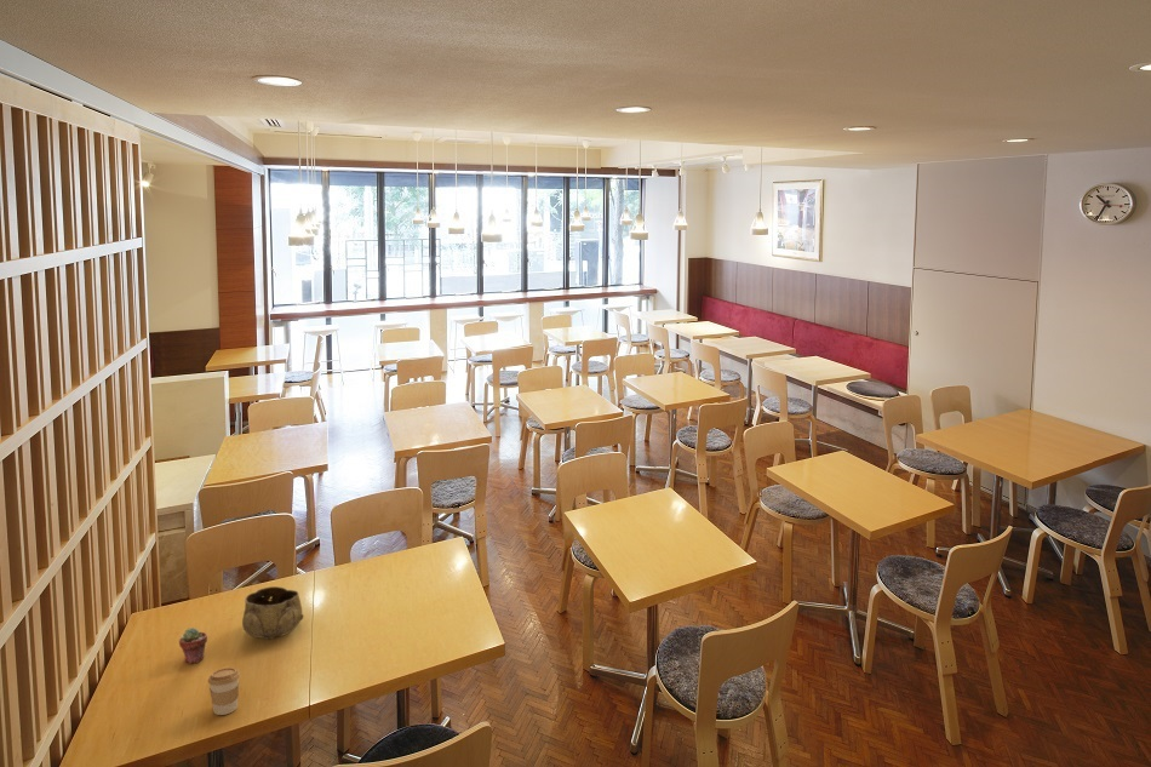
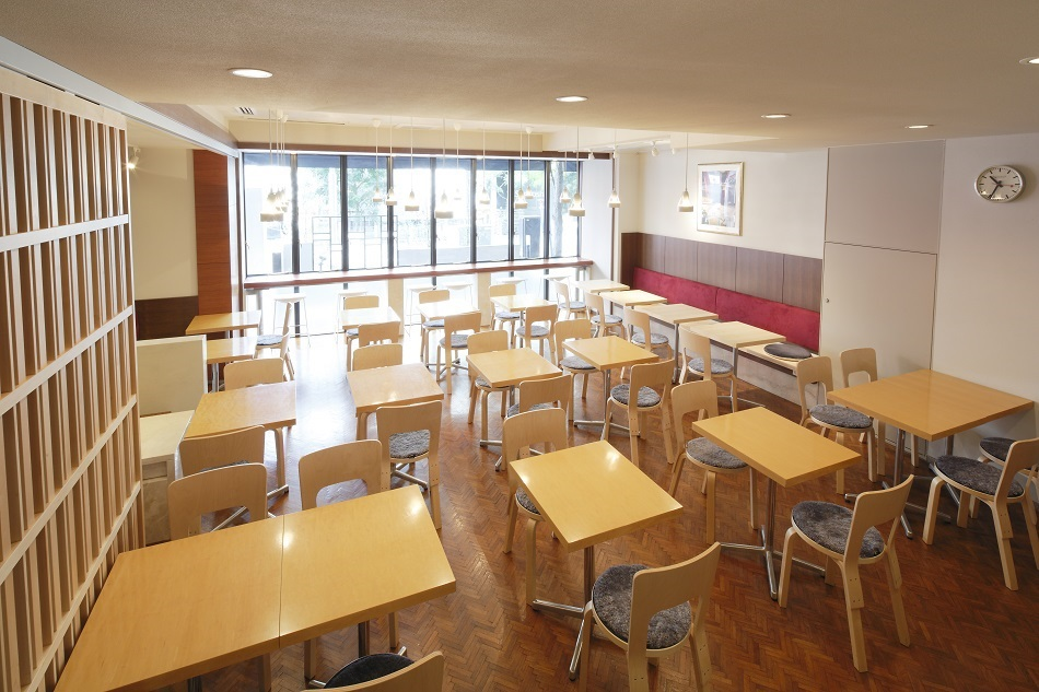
- coffee cup [207,666,241,716]
- potted succulent [178,626,208,664]
- decorative bowl [241,585,305,640]
